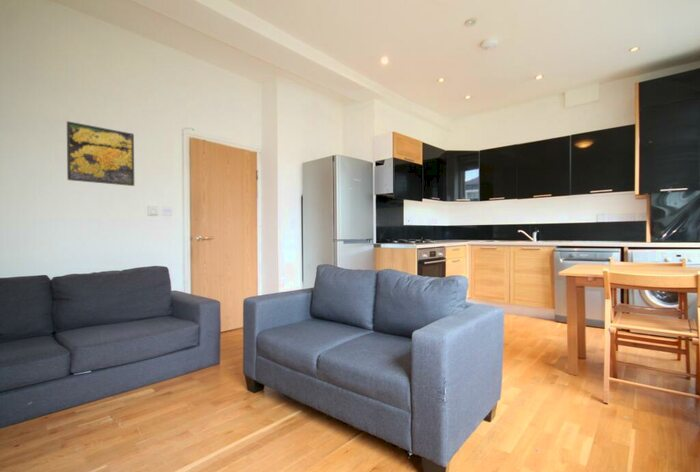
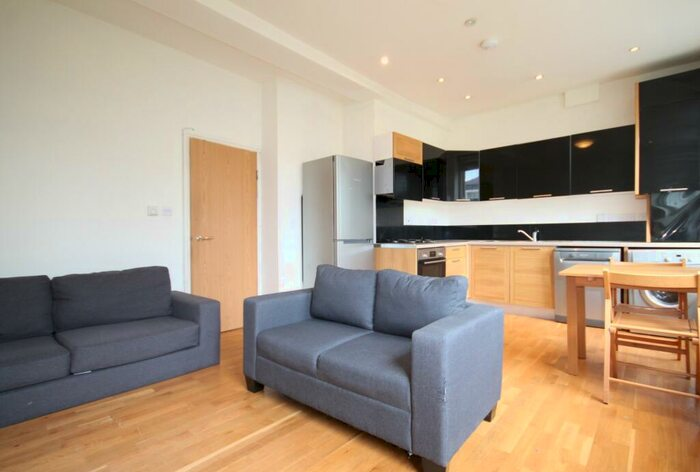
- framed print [66,120,135,187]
